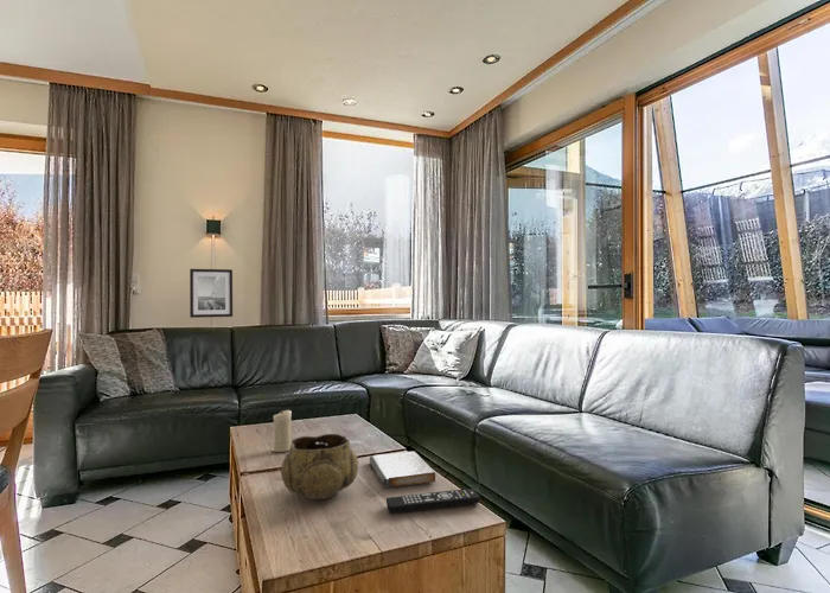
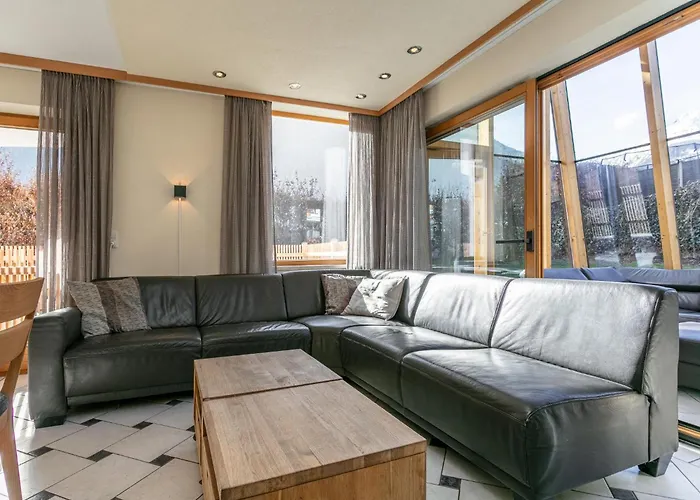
- wall art [189,268,234,319]
- remote control [385,487,481,515]
- decorative bowl [280,433,359,500]
- book [368,451,436,489]
- candle [269,409,293,453]
